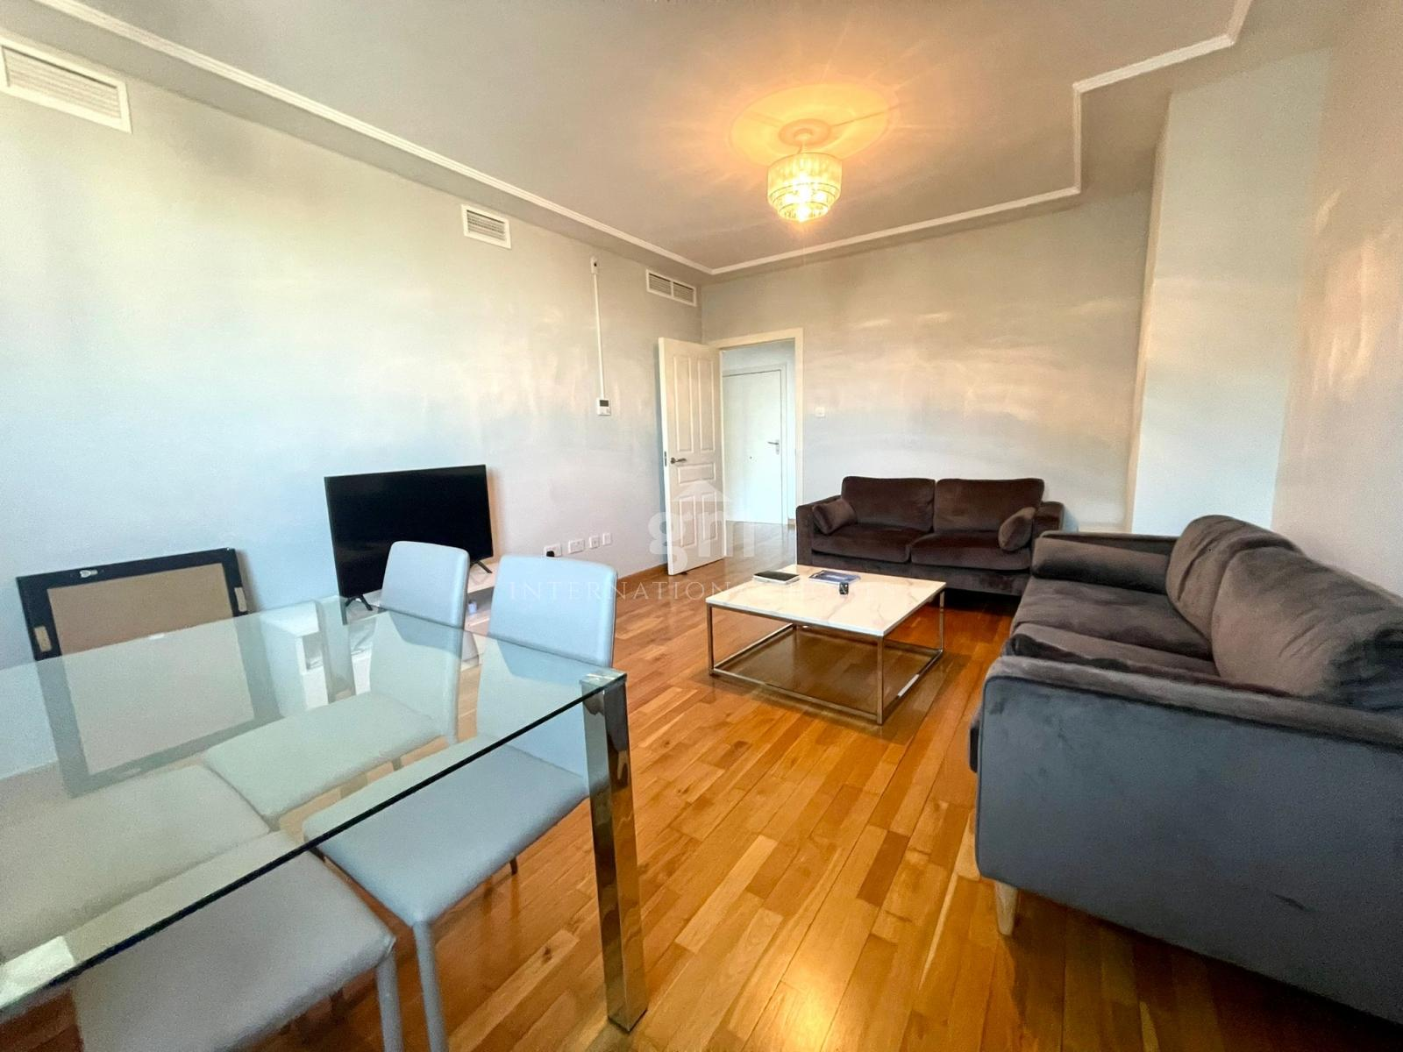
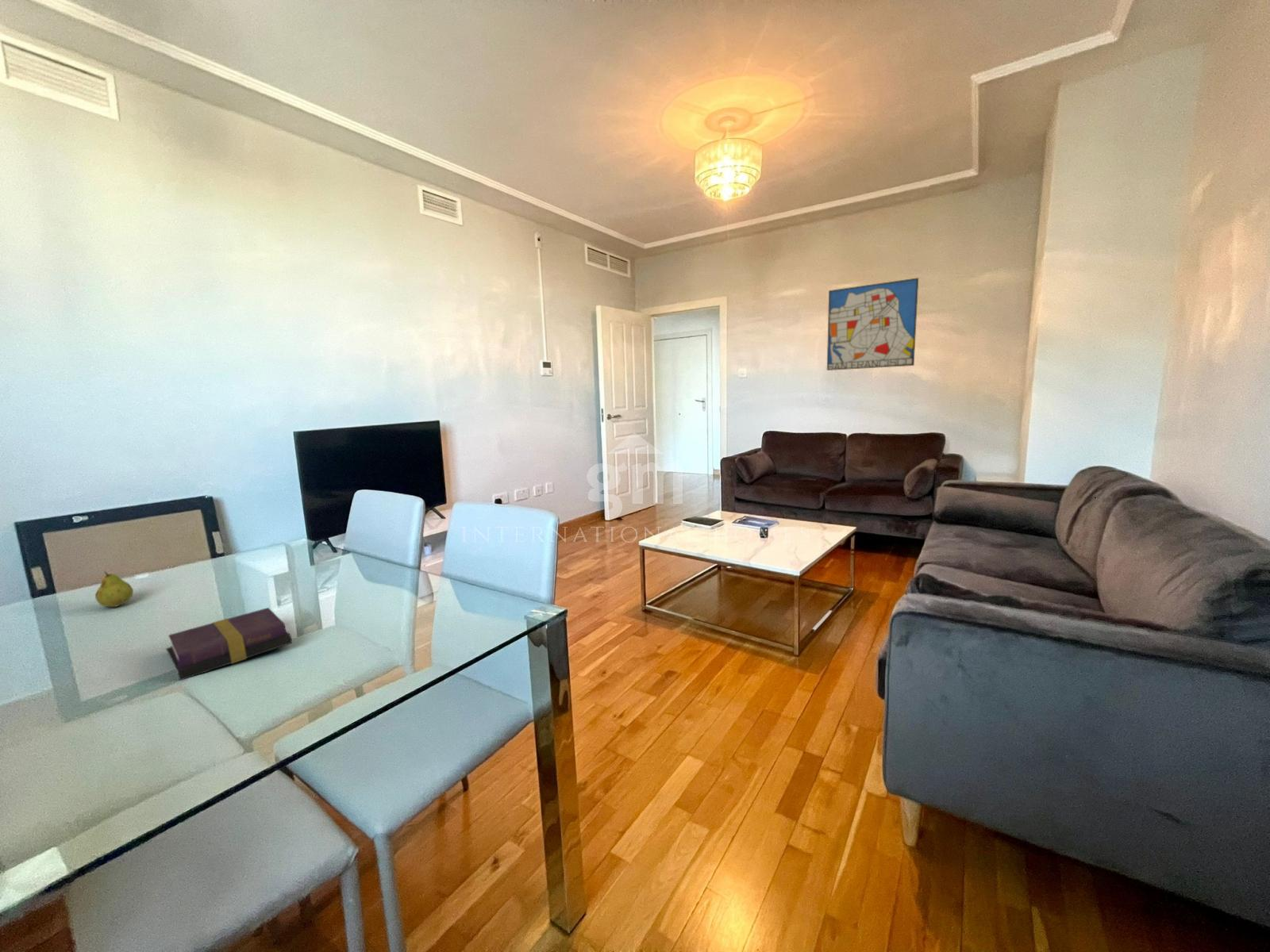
+ fruit [94,571,134,608]
+ wall art [826,277,919,371]
+ book [165,607,293,681]
